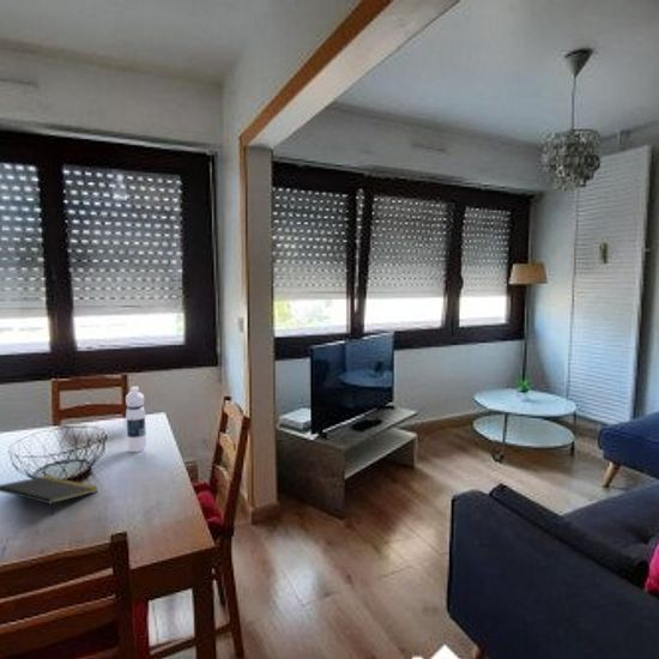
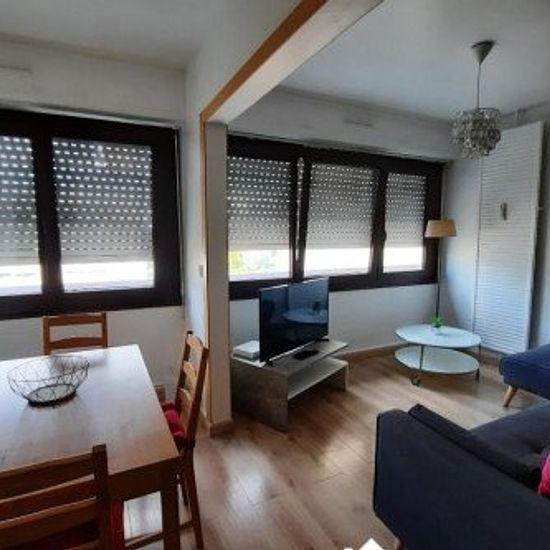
- notepad [0,474,99,516]
- water bottle [125,386,147,453]
